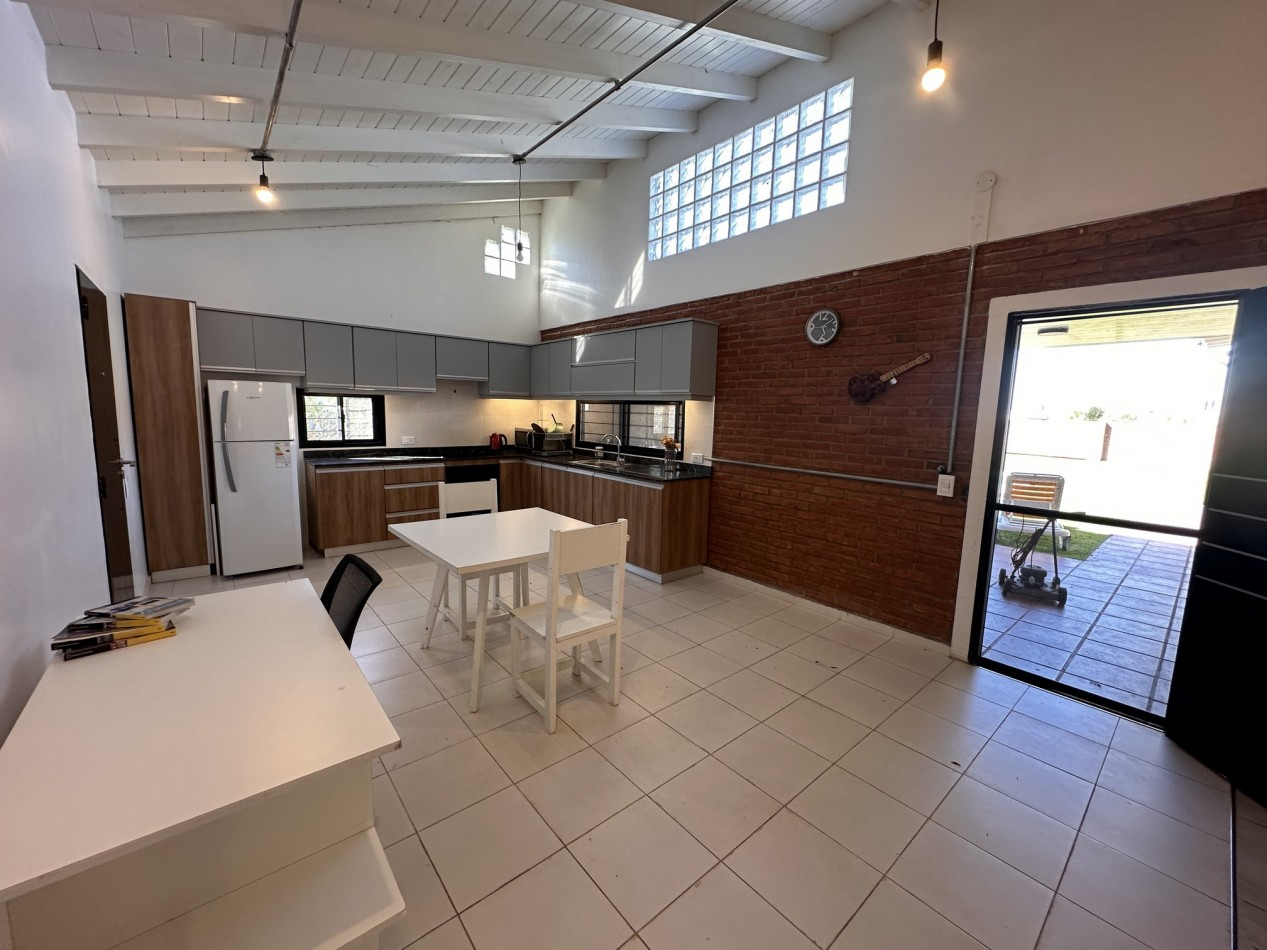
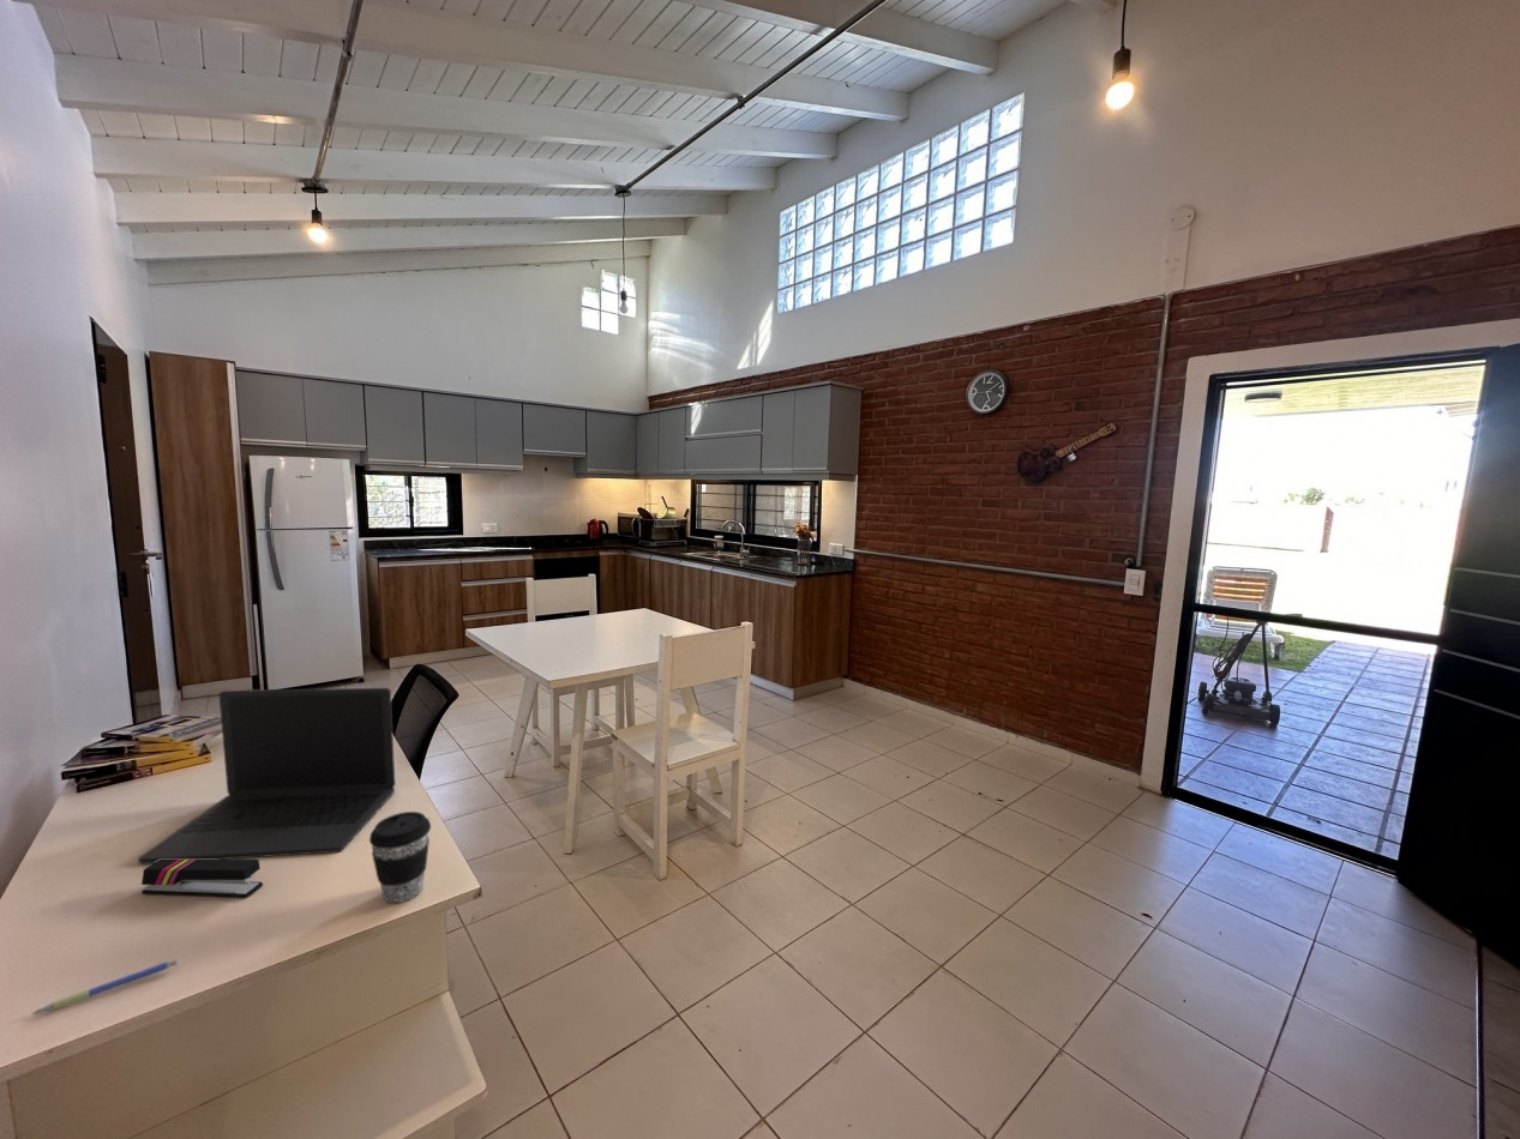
+ stapler [140,858,264,899]
+ laptop [137,687,396,866]
+ pen [30,958,179,1016]
+ coffee cup [368,810,432,904]
